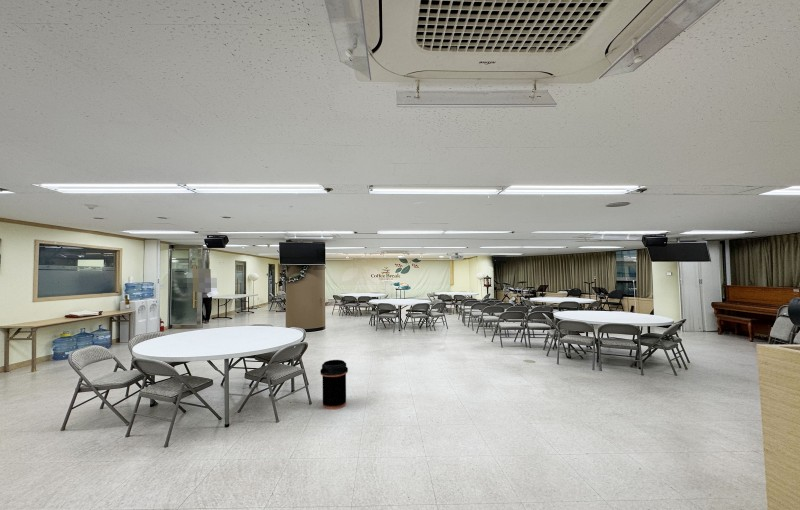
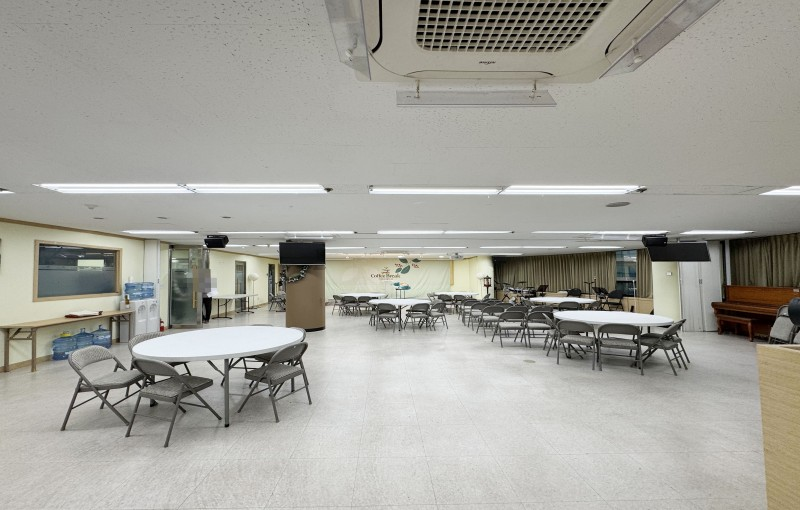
- trash can [319,359,349,410]
